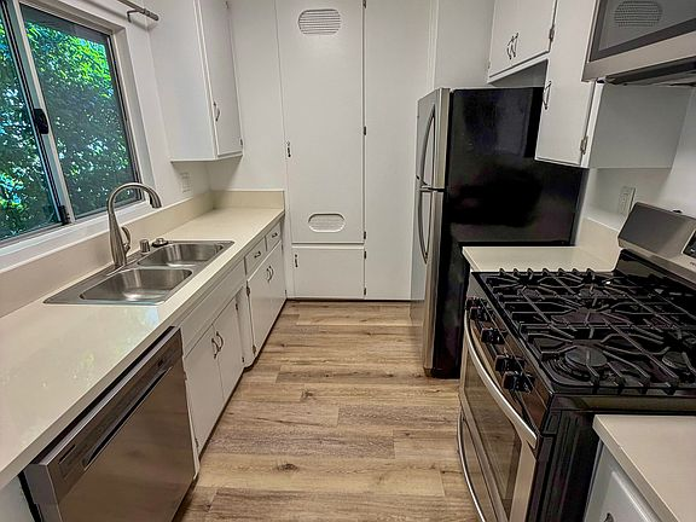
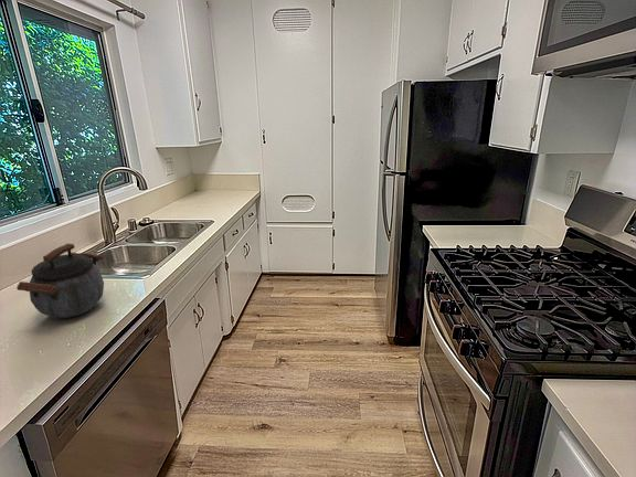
+ kettle [15,243,105,319]
